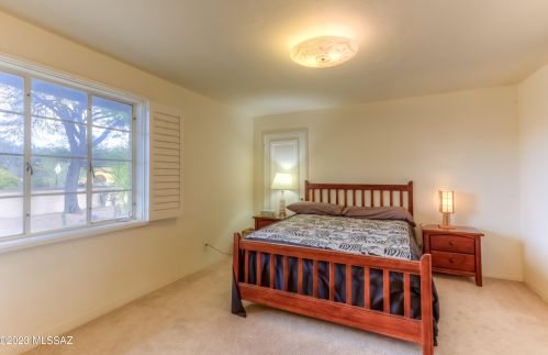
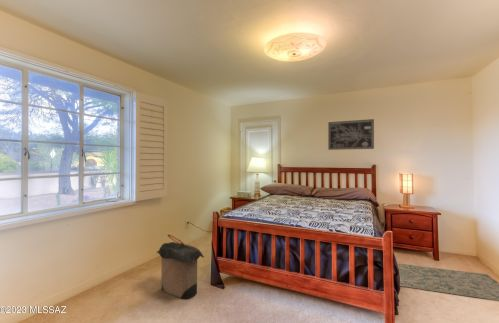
+ laundry hamper [156,233,205,300]
+ rug [396,262,499,301]
+ wall art [327,118,375,151]
